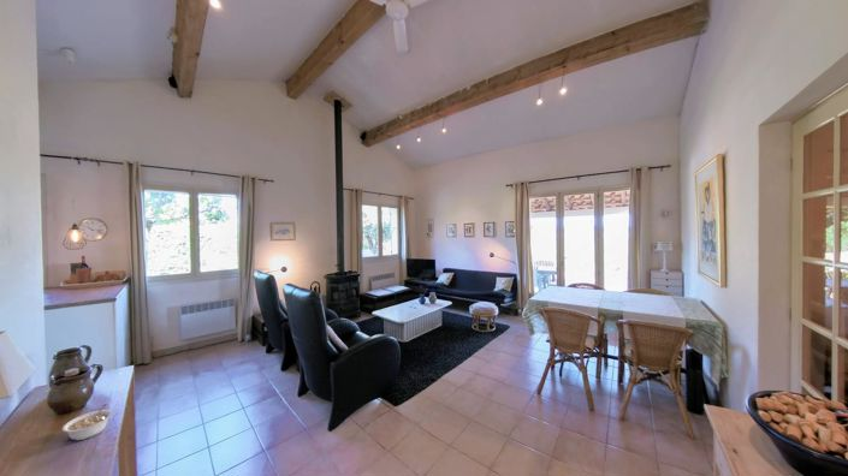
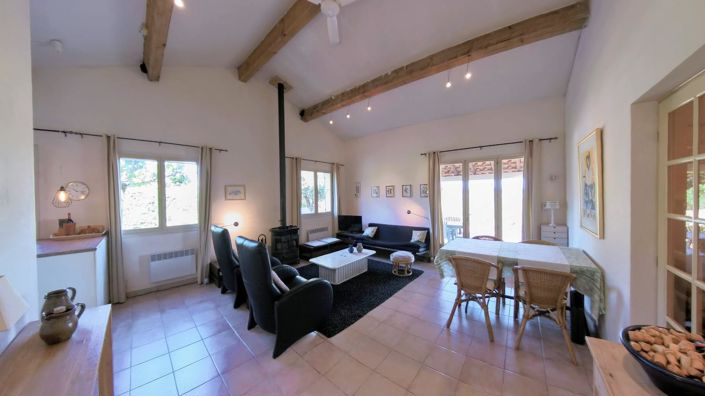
- legume [61,403,113,441]
